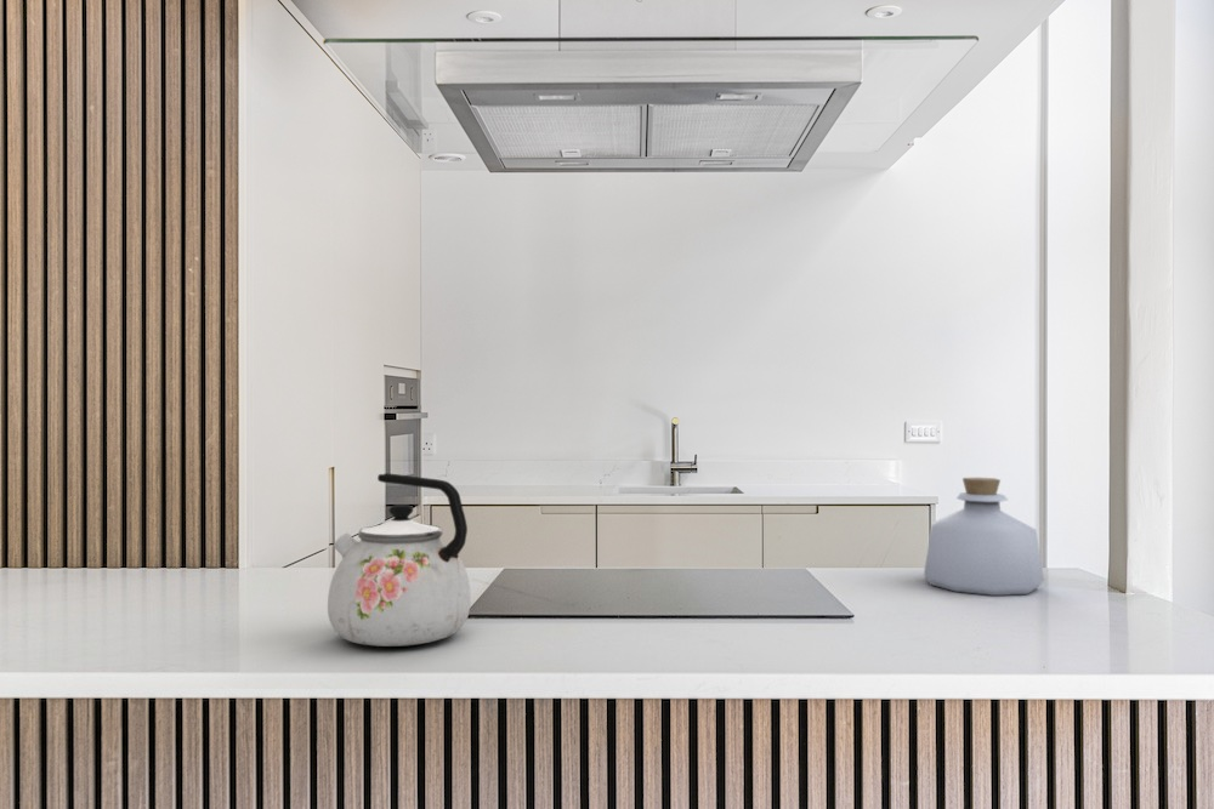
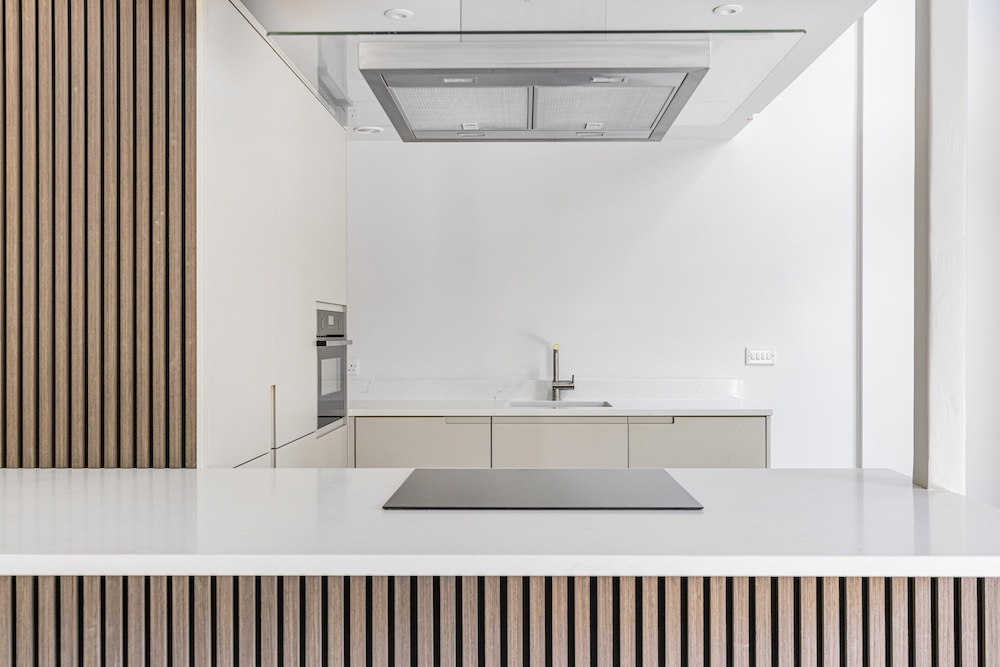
- kettle [327,472,472,648]
- bottle [923,477,1045,597]
